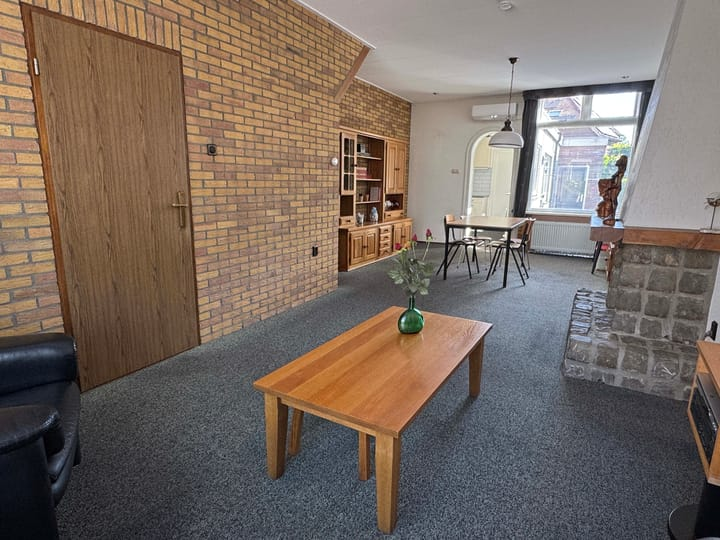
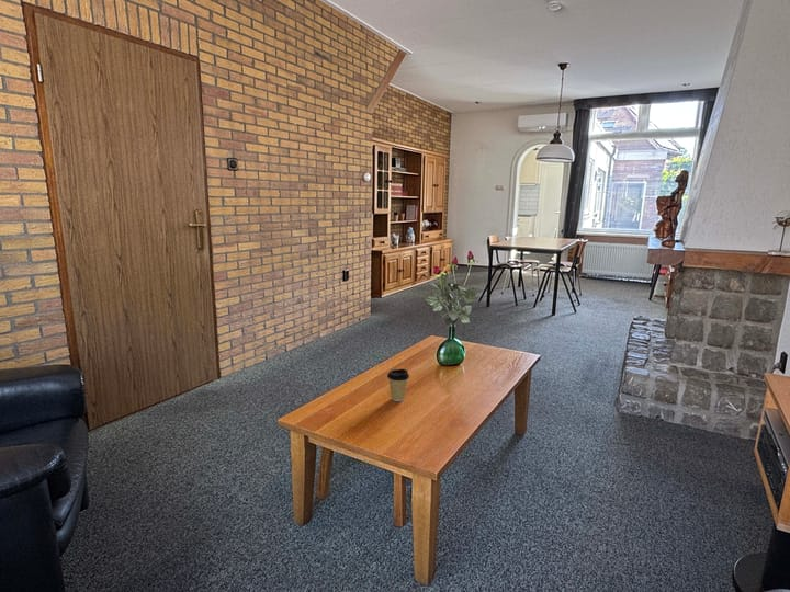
+ coffee cup [386,368,410,402]
